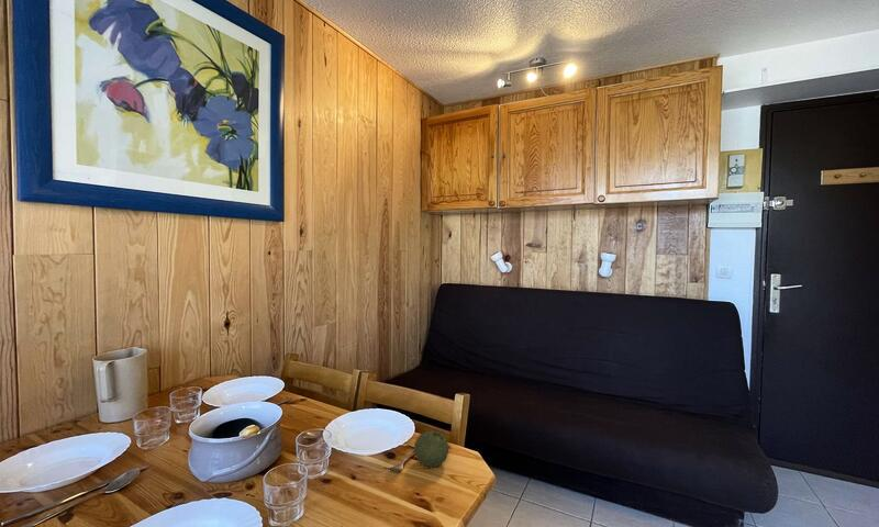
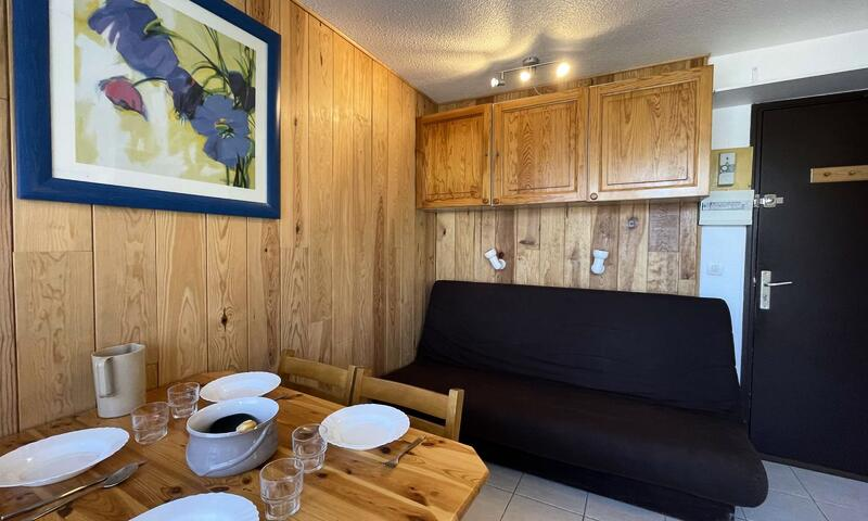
- fruit [413,429,450,468]
